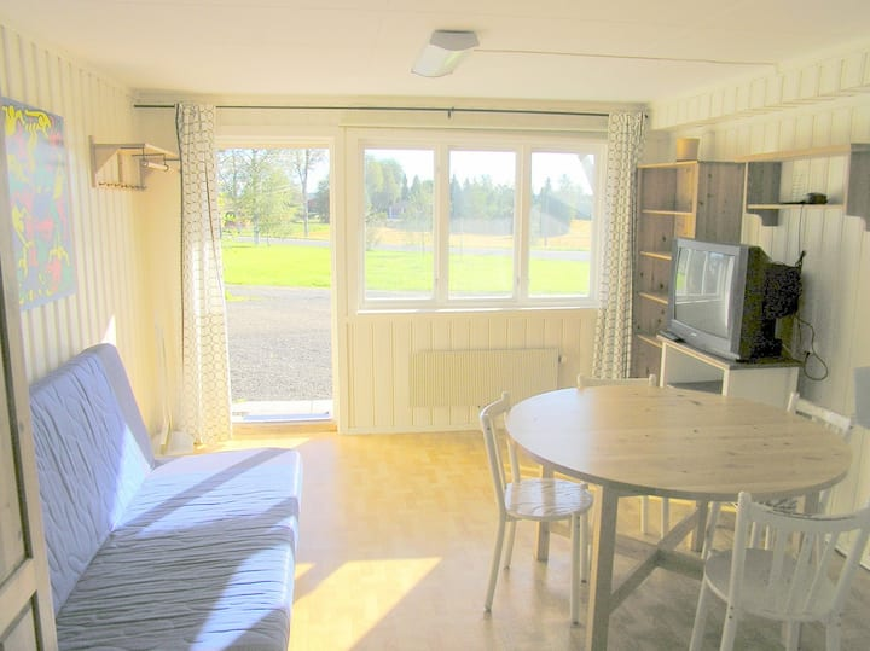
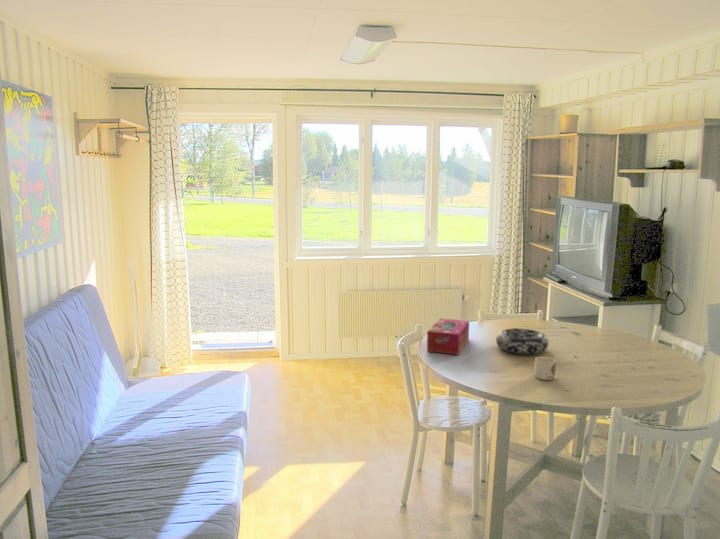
+ mug [534,356,557,381]
+ decorative bowl [495,327,549,355]
+ tissue box [426,317,470,356]
